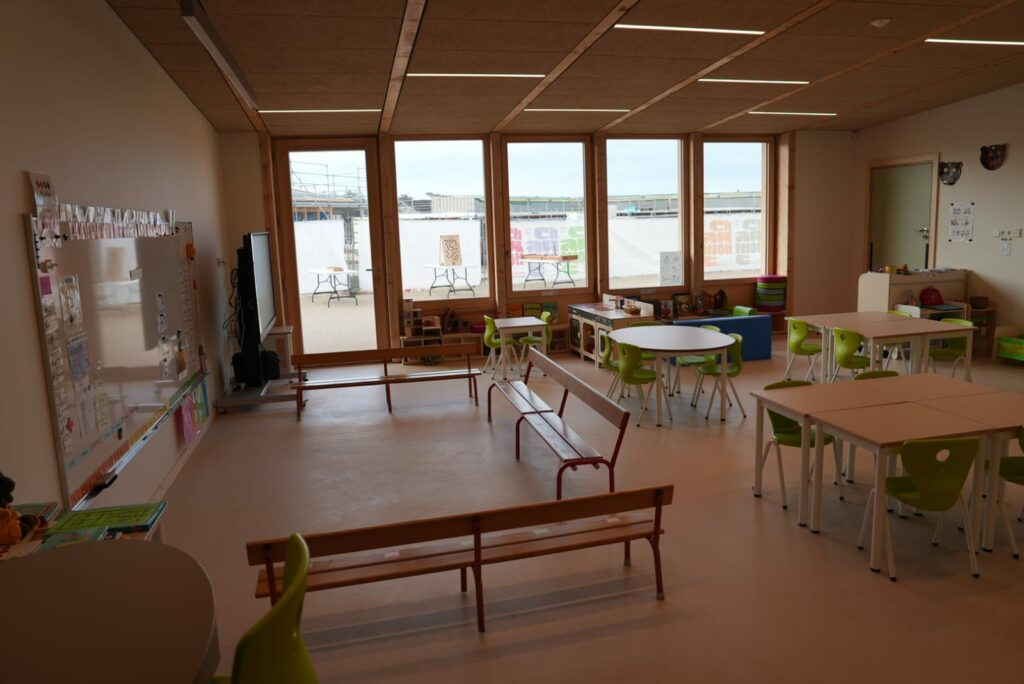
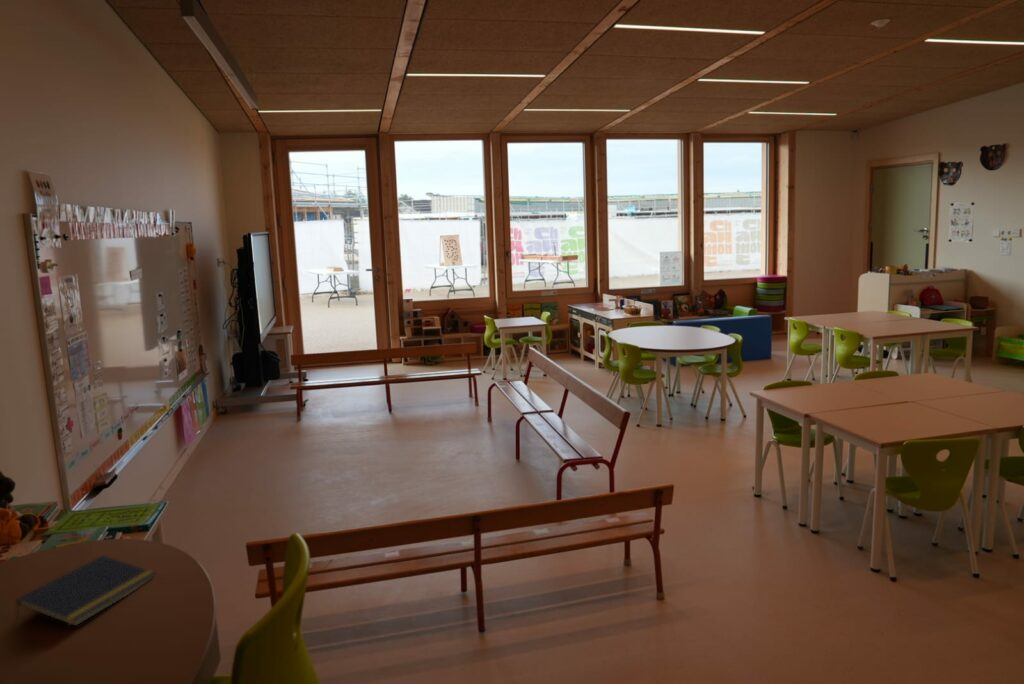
+ notepad [15,554,158,627]
